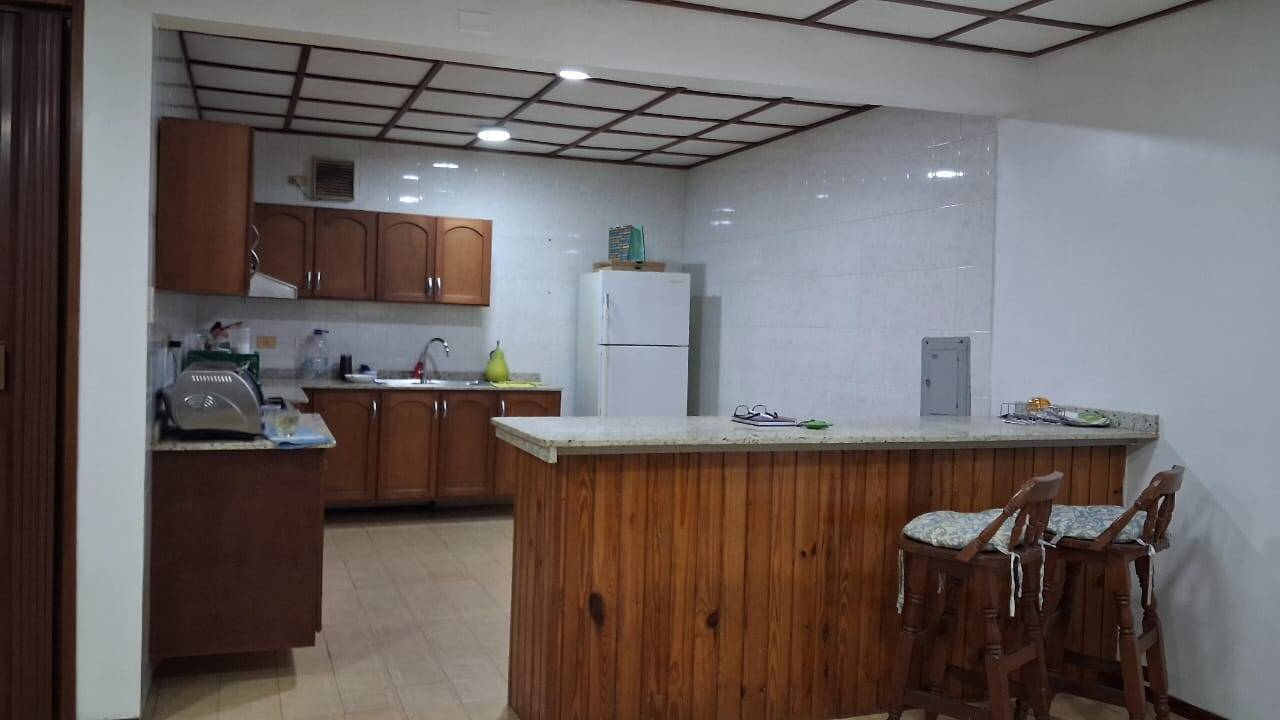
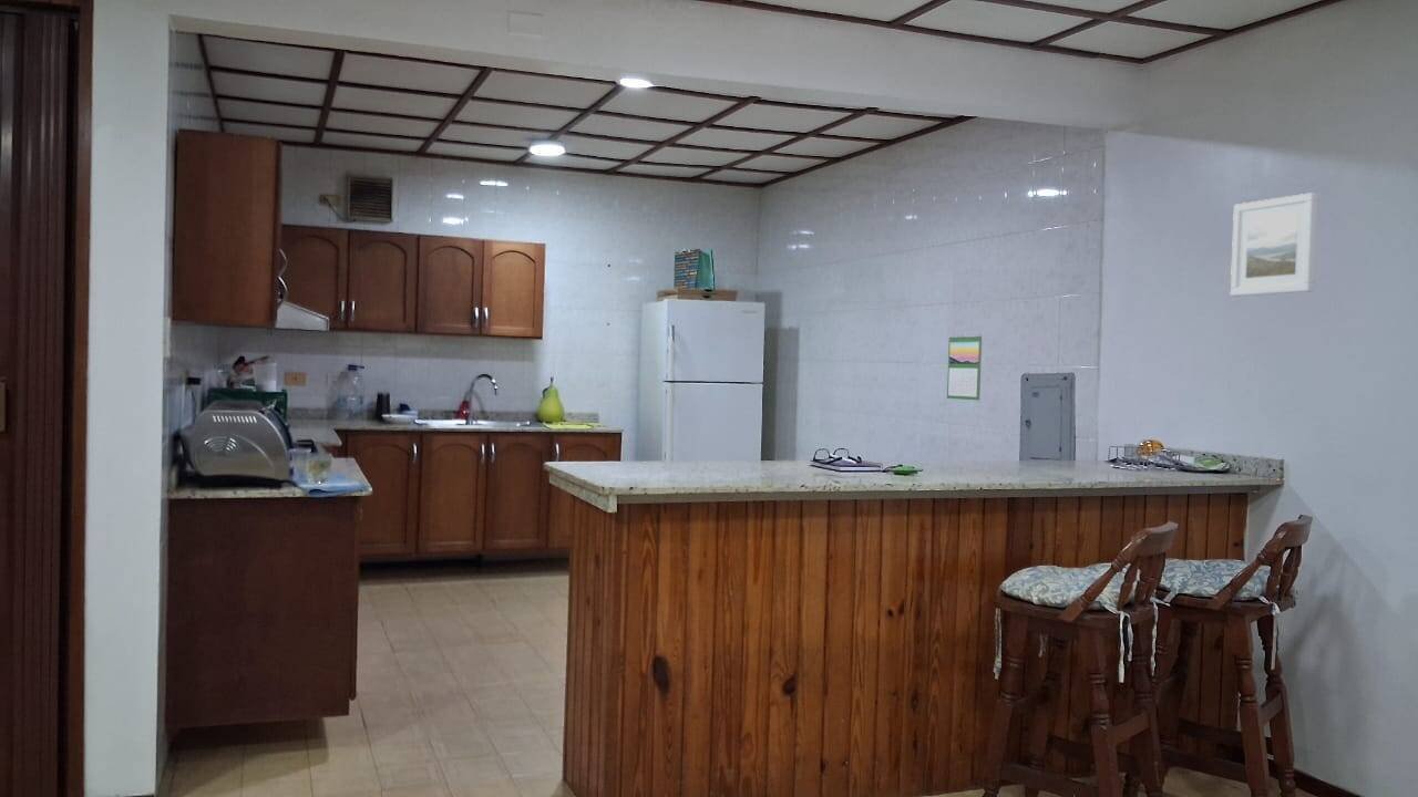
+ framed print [1230,192,1319,297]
+ calendar [946,333,983,401]
